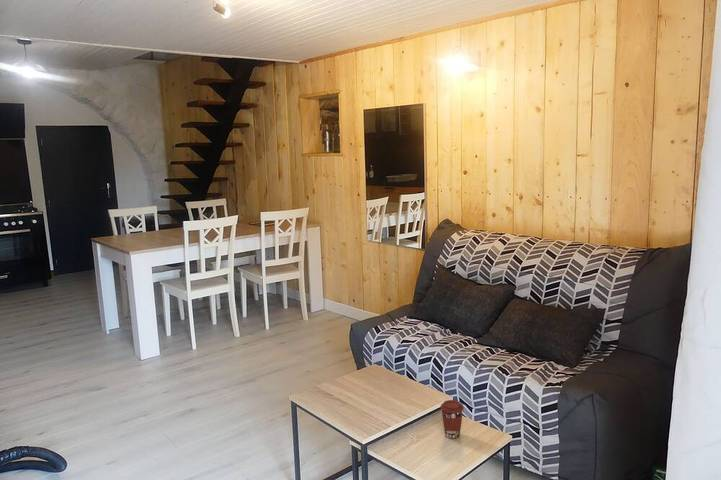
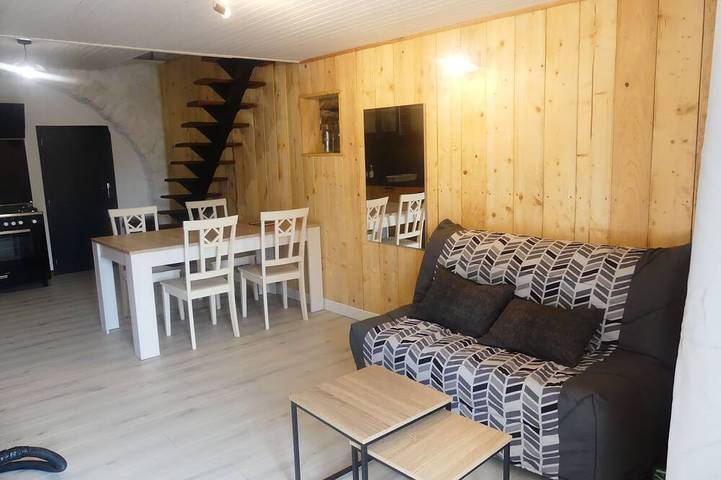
- coffee cup [440,399,465,440]
